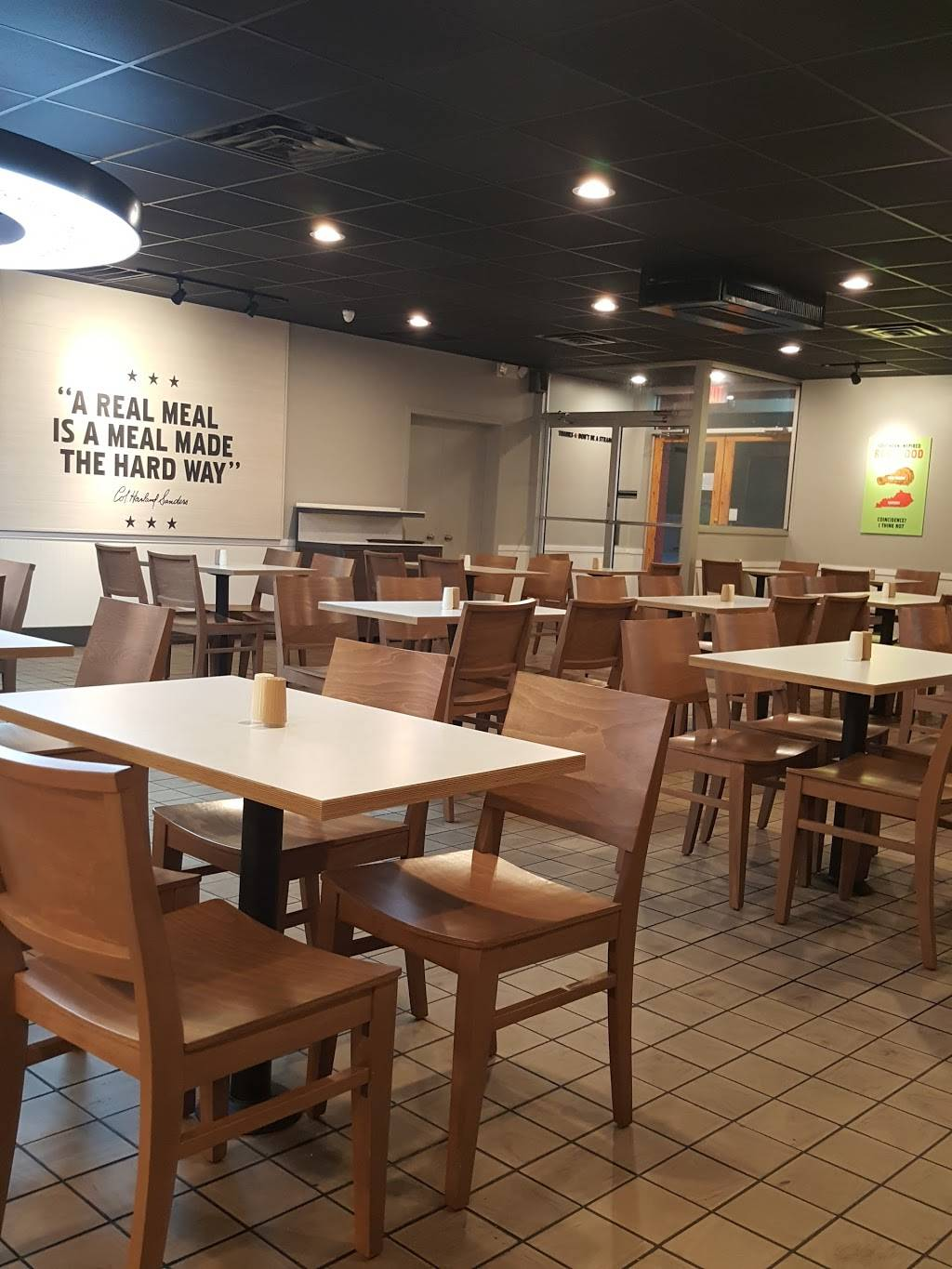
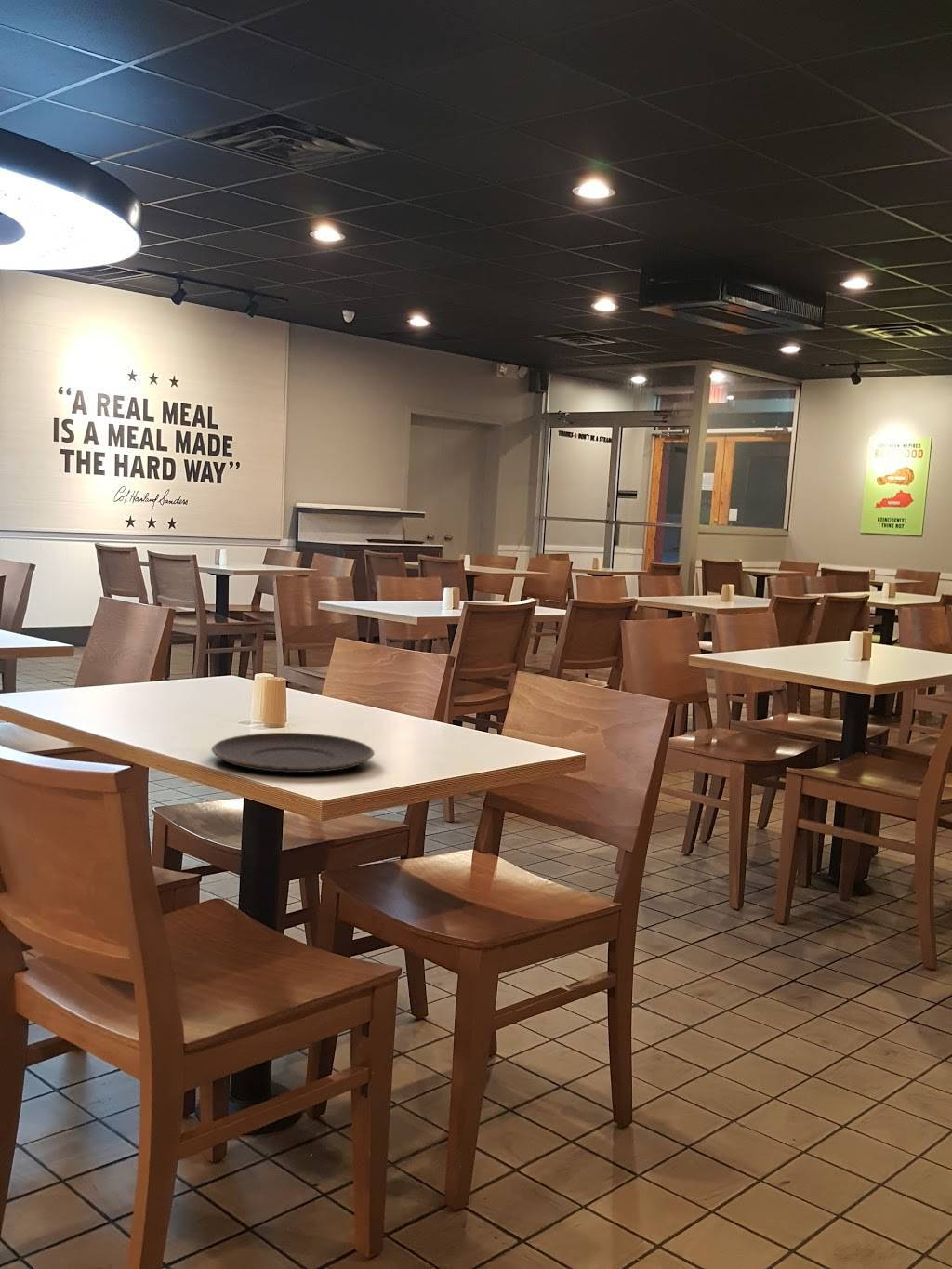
+ plate [210,732,376,773]
